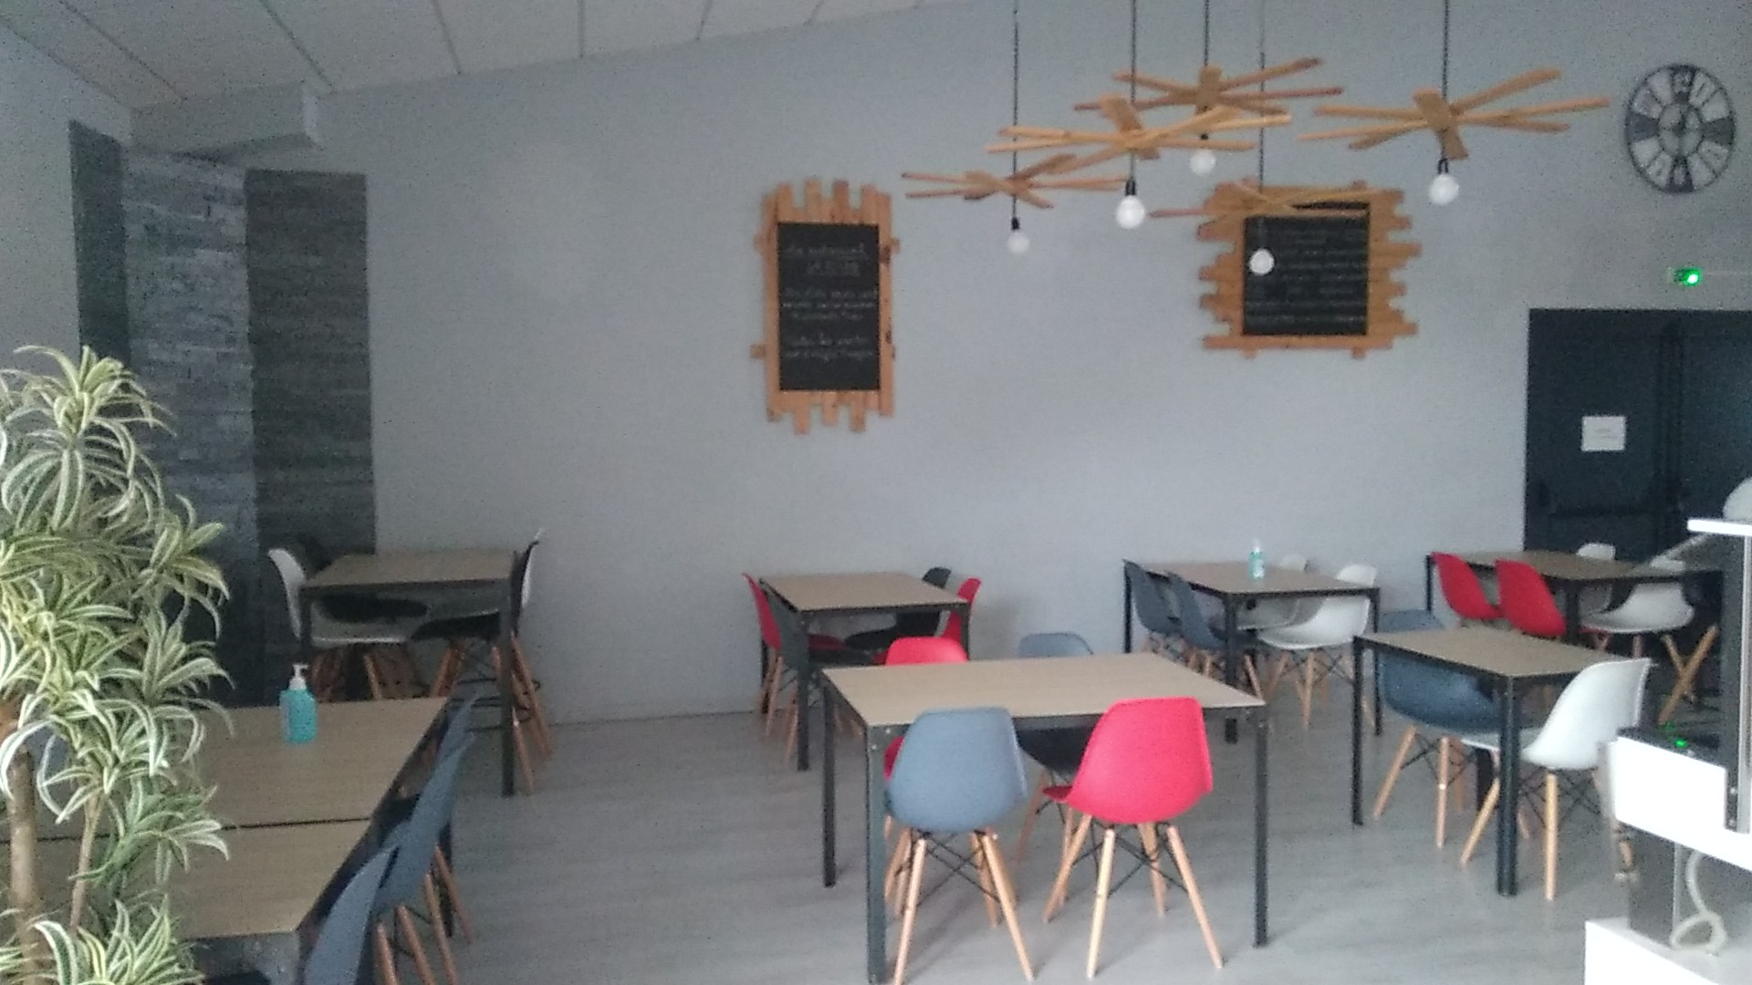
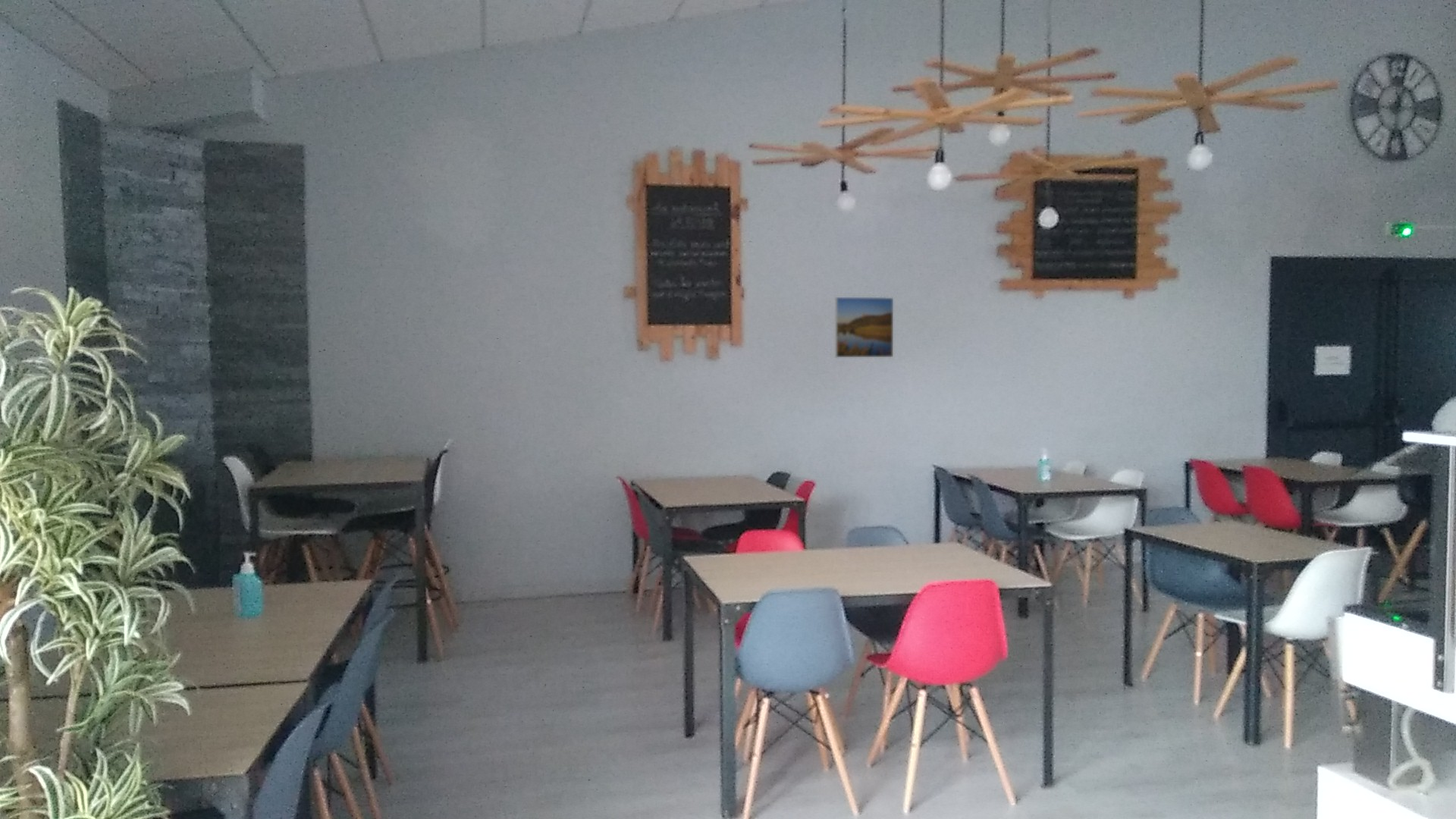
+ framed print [834,297,894,358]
